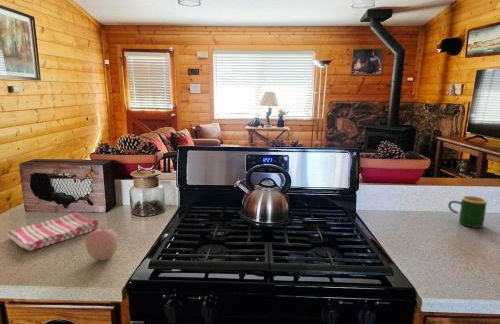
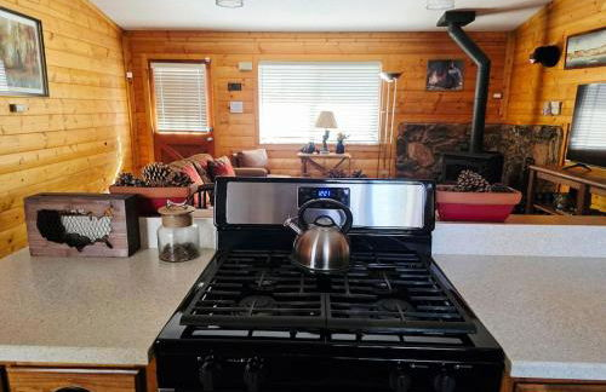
- dish towel [4,211,100,252]
- apple [85,224,119,261]
- mug [447,195,489,229]
